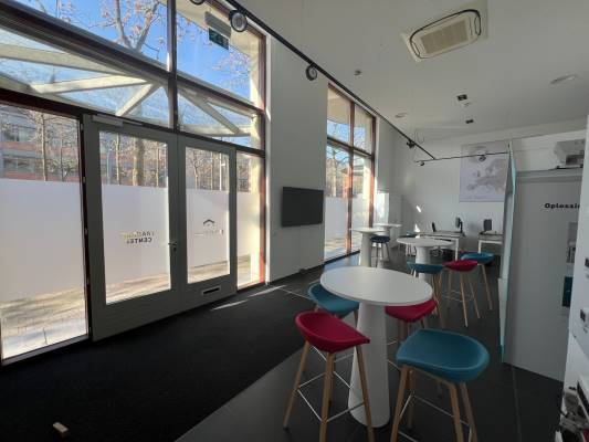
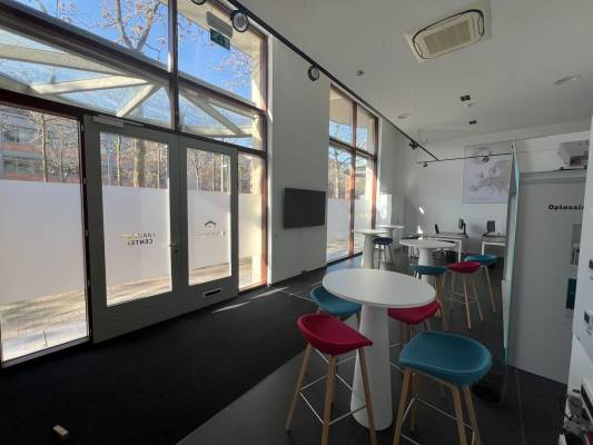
+ waste bin [468,355,511,407]
